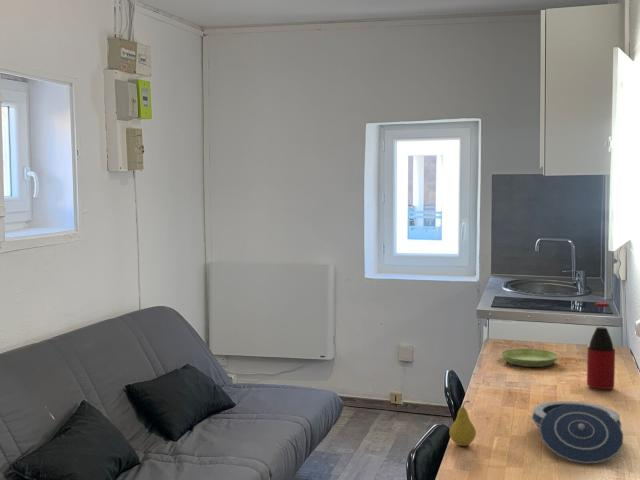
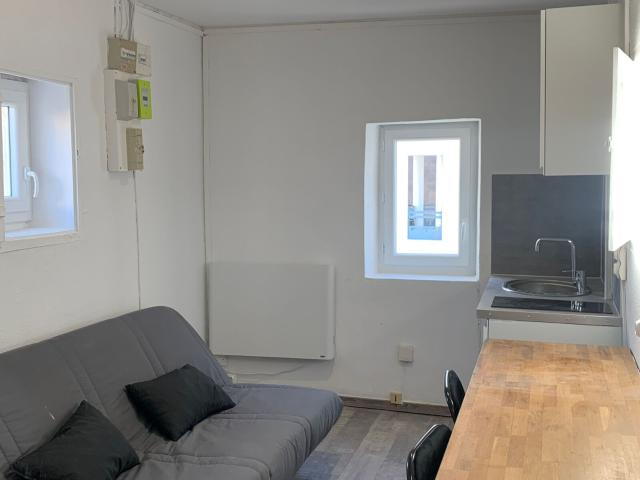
- saucer [500,348,559,368]
- fruit [448,400,477,447]
- bowl [530,400,624,464]
- bottle [586,302,616,390]
